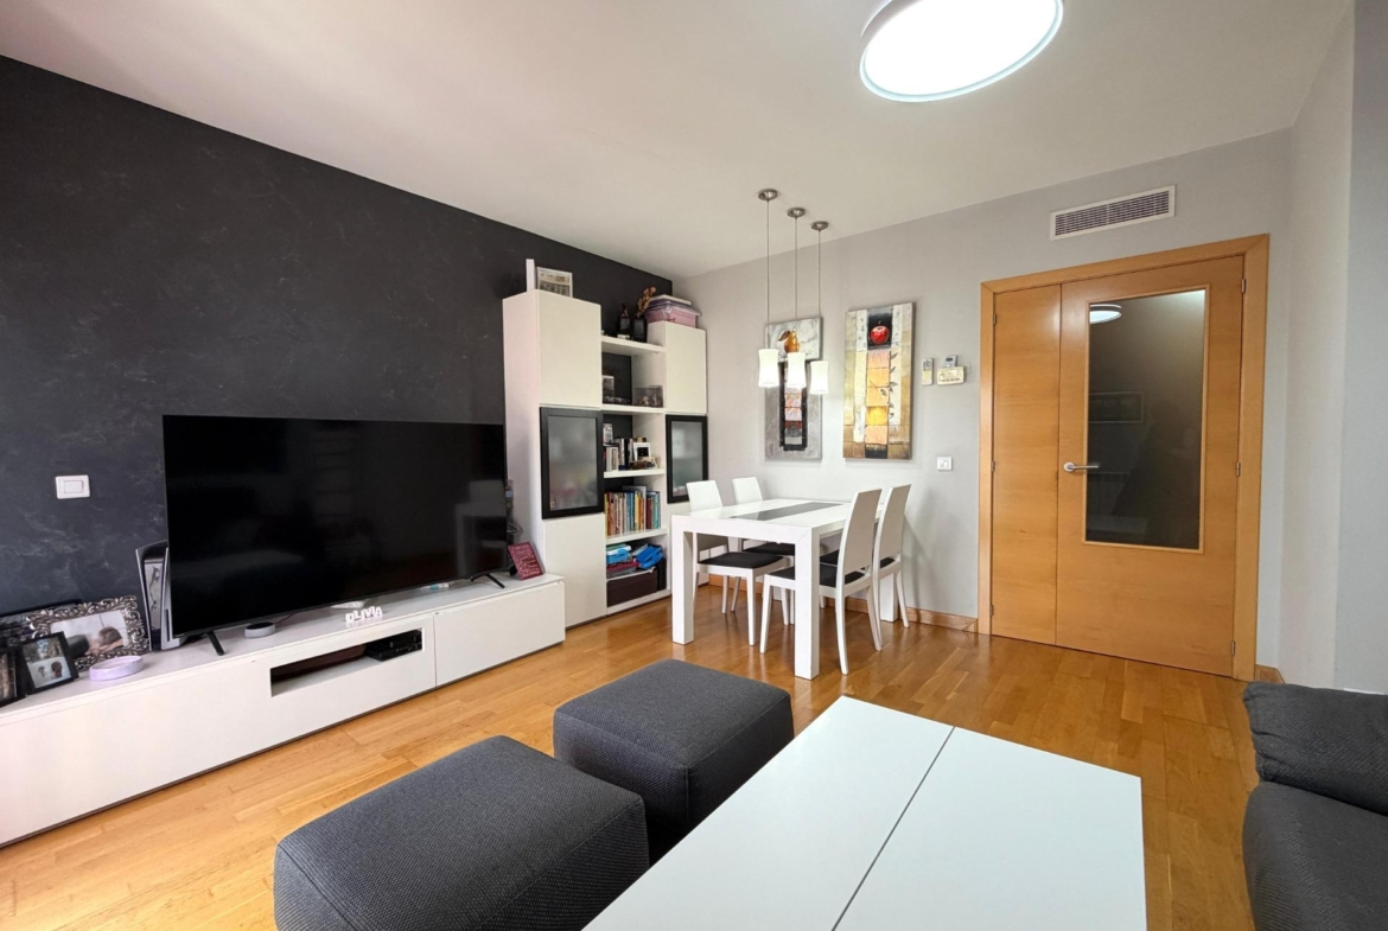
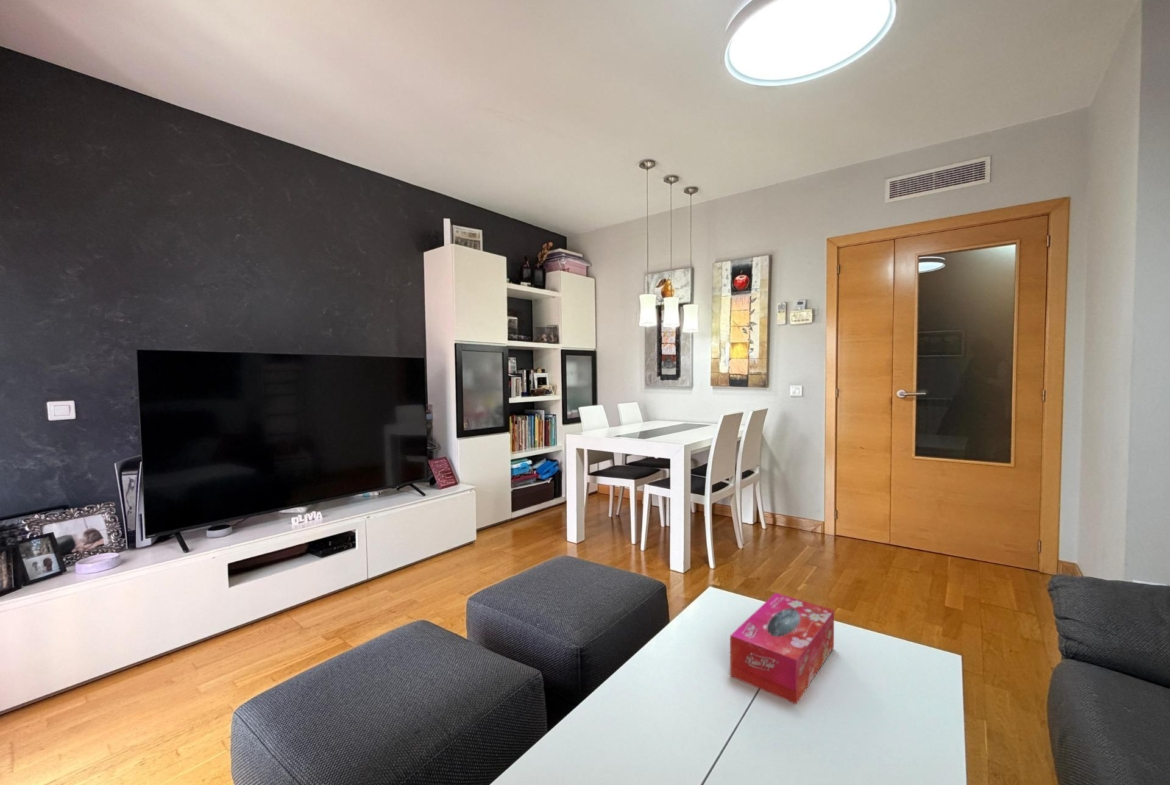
+ tissue box [729,592,835,705]
